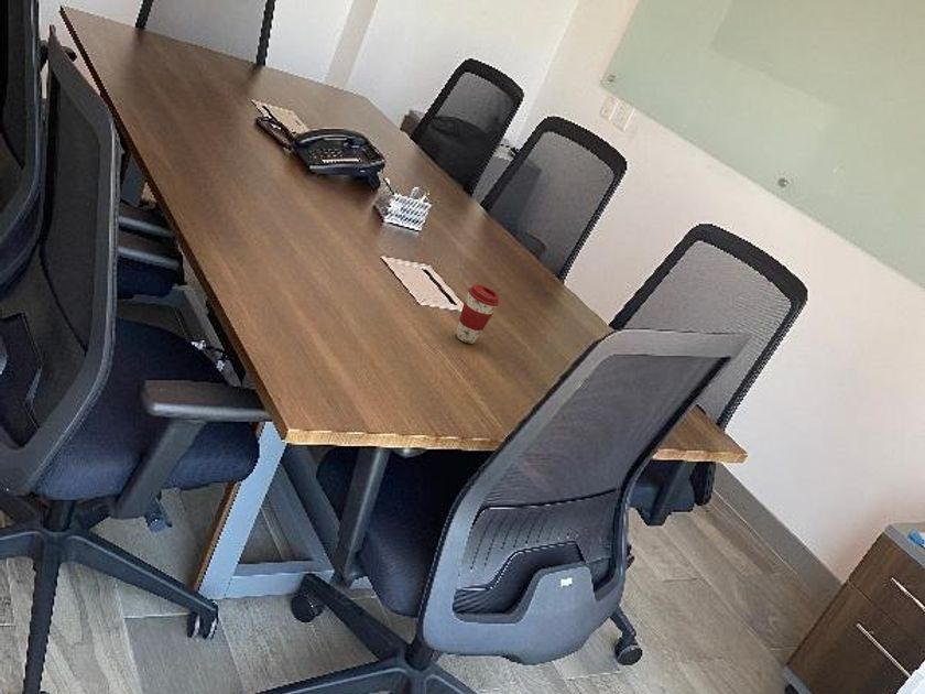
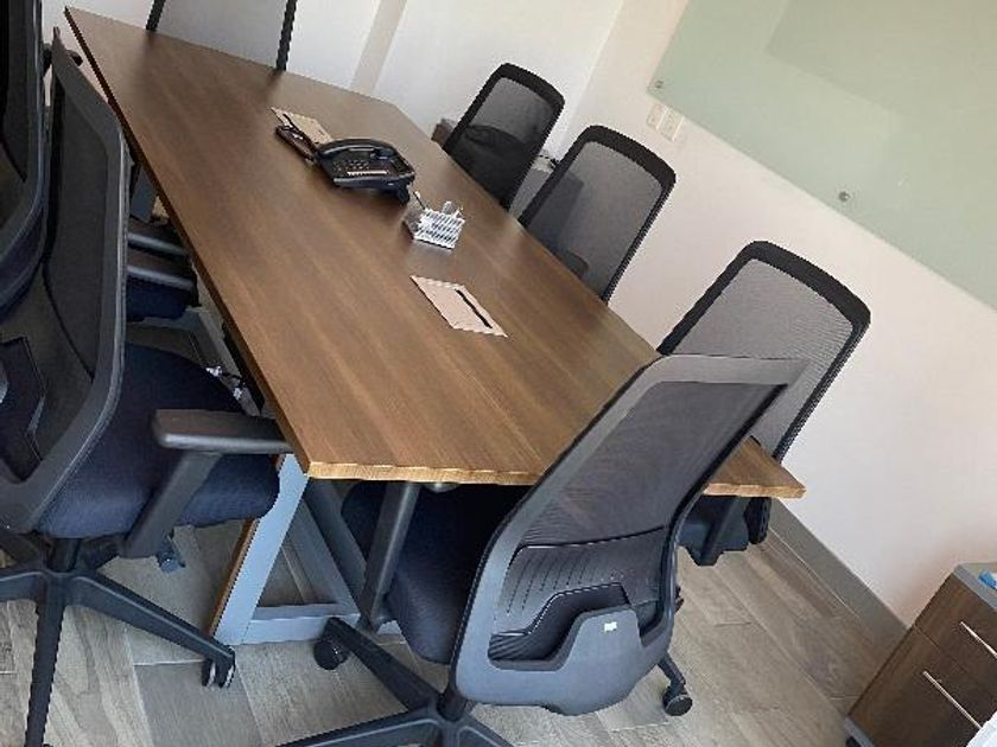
- coffee cup [455,283,501,345]
